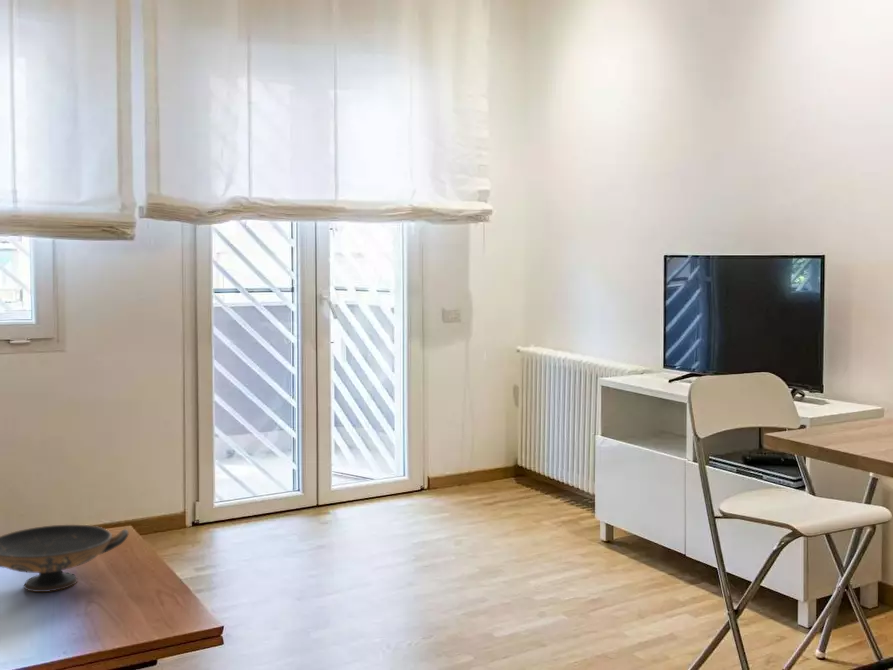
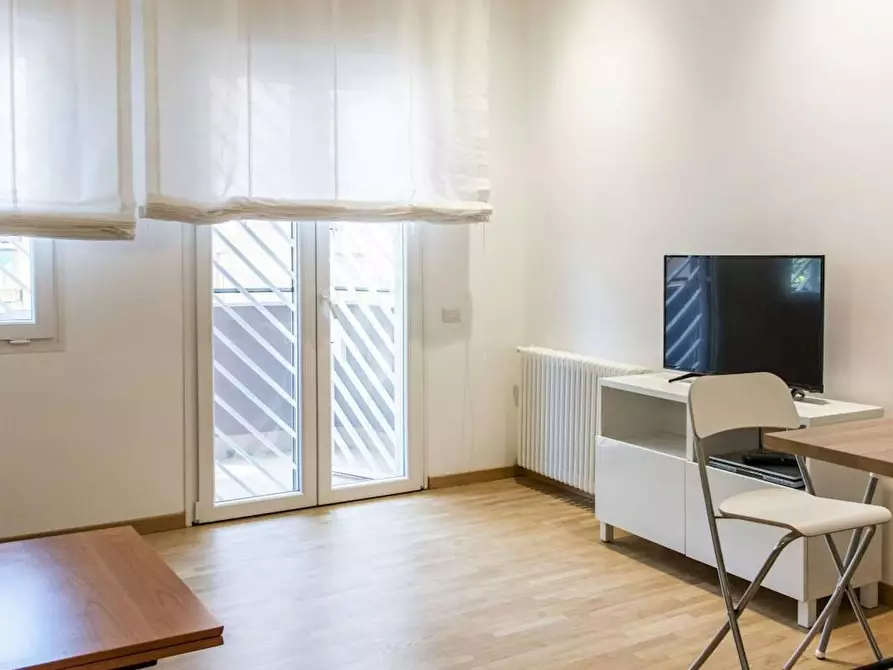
- decorative bowl [0,524,129,593]
